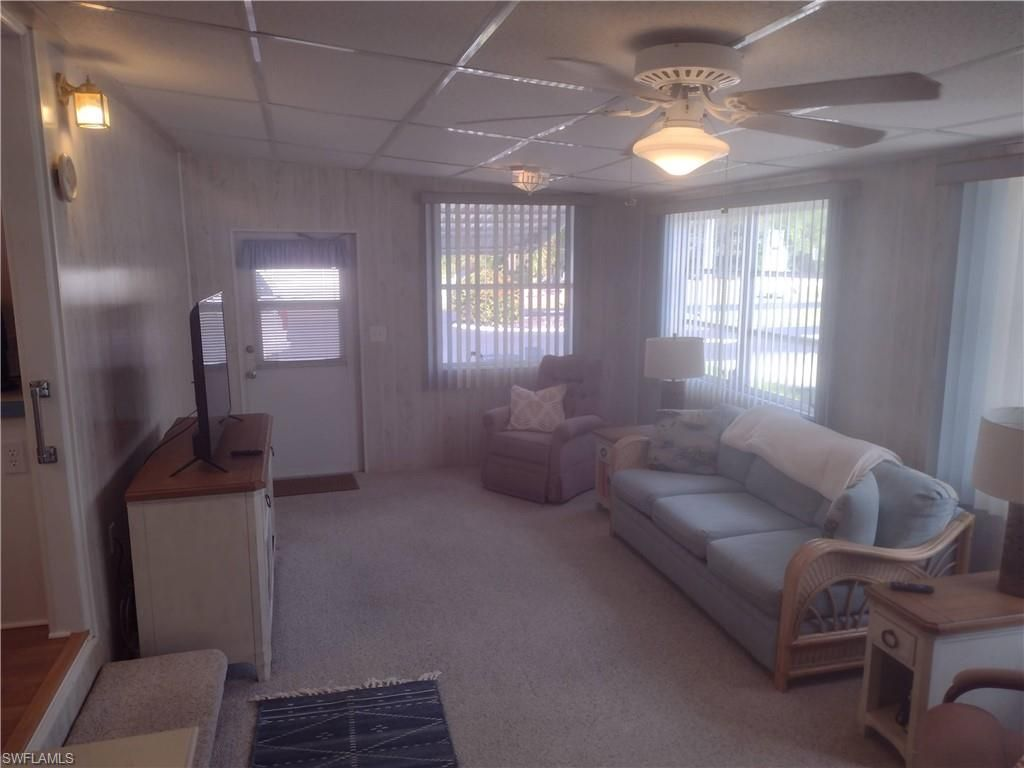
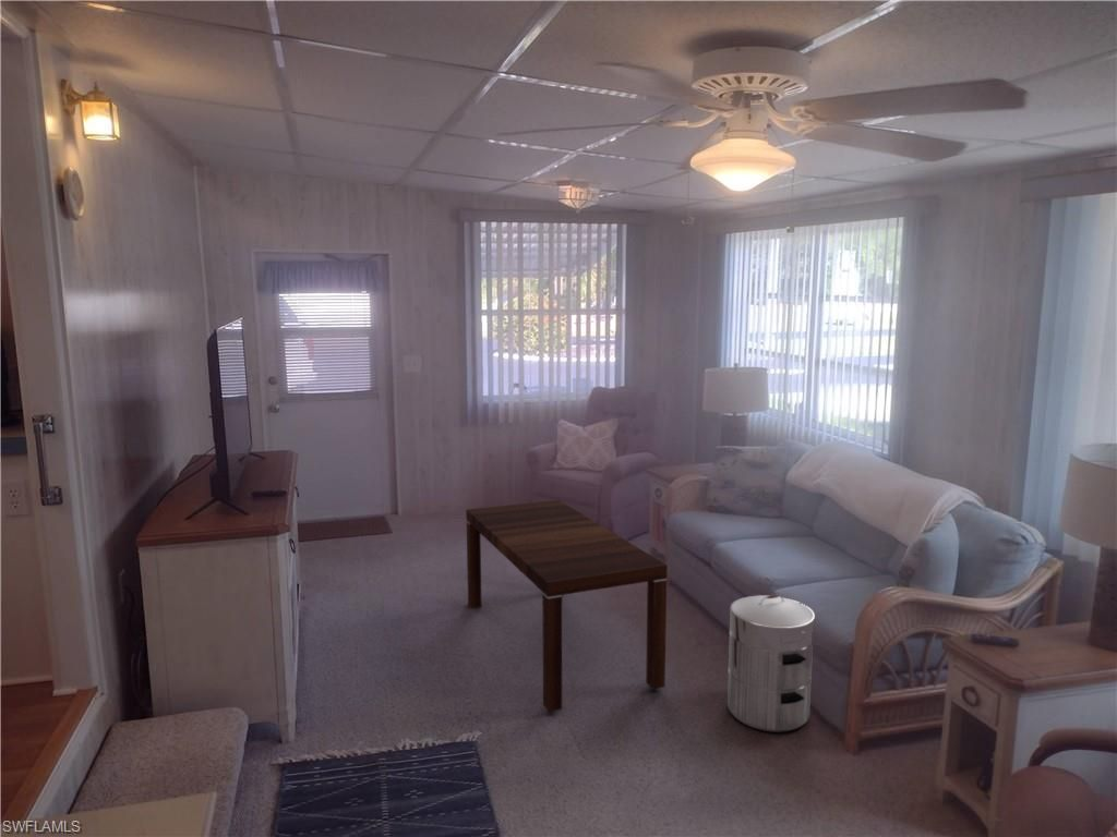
+ coffee table [465,499,669,713]
+ waste bin [726,594,816,733]
